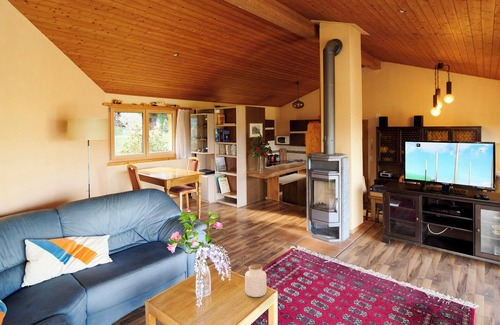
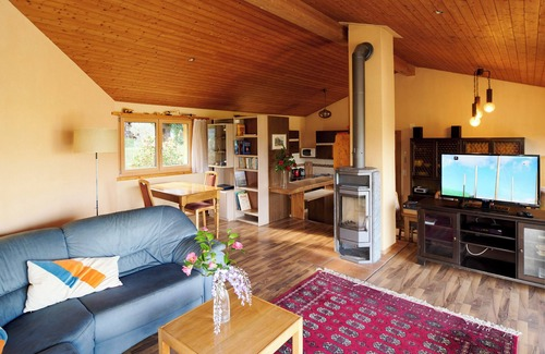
- jar [244,263,268,298]
